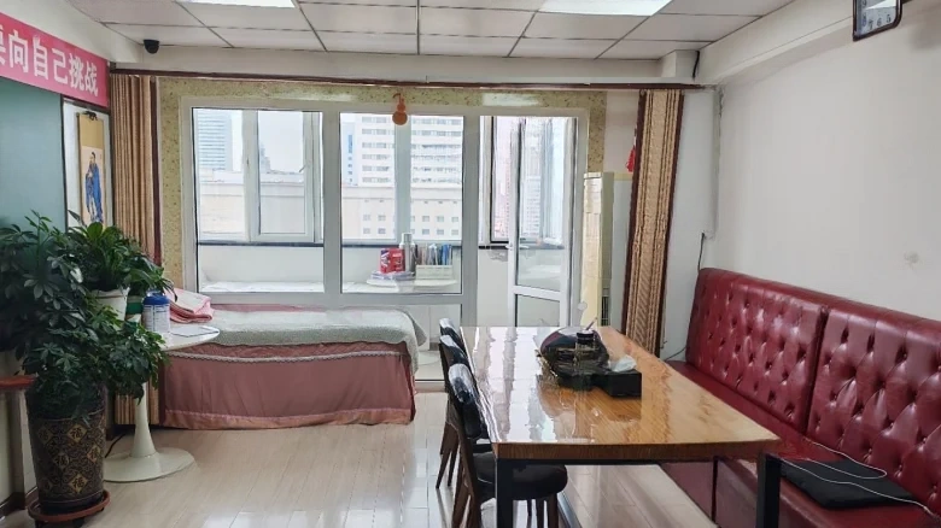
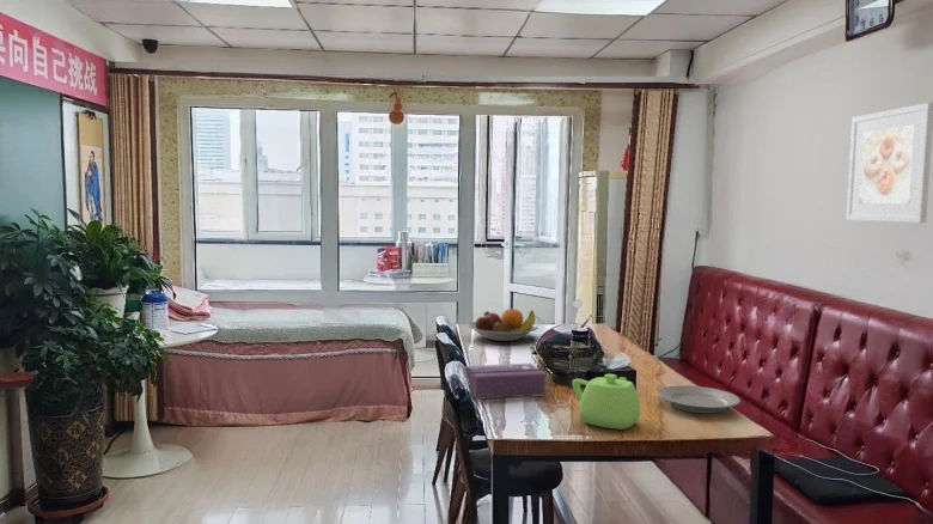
+ plate [657,384,742,414]
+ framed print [844,102,933,224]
+ fruit bowl [468,307,539,342]
+ tissue box [464,362,547,401]
+ teapot [571,373,641,431]
